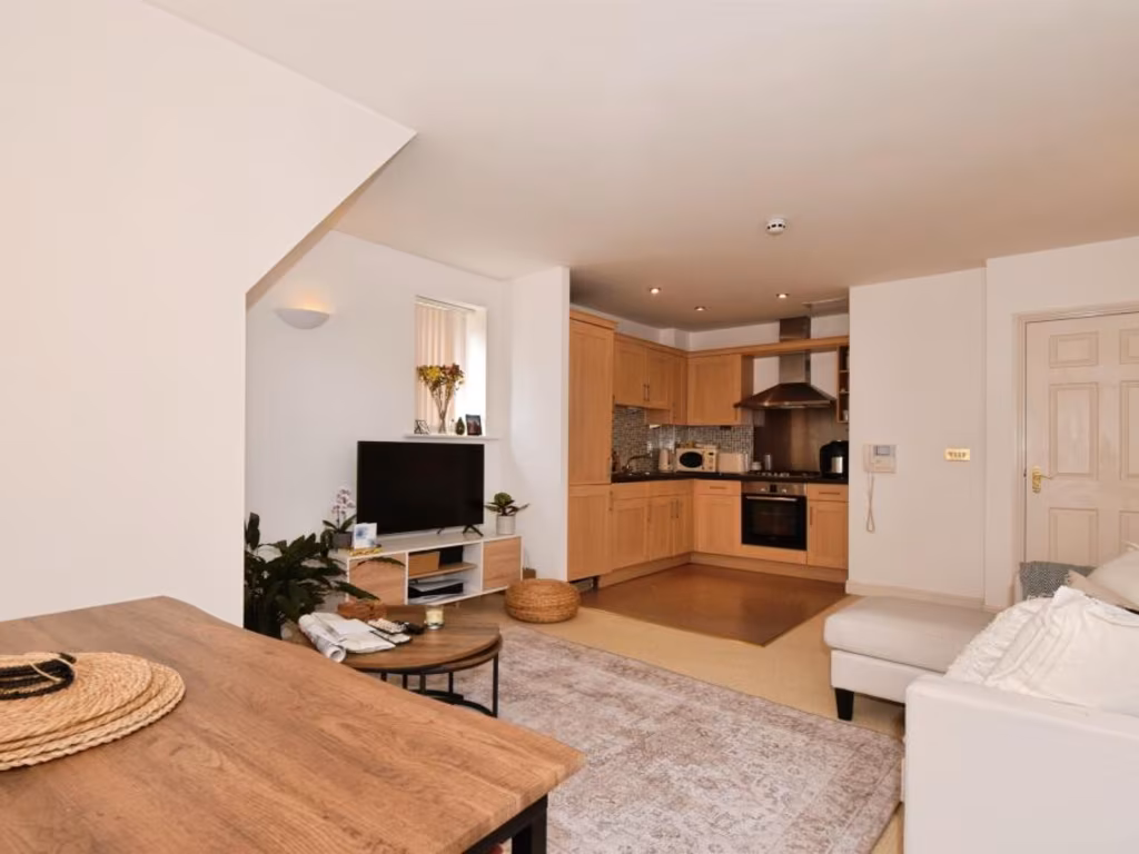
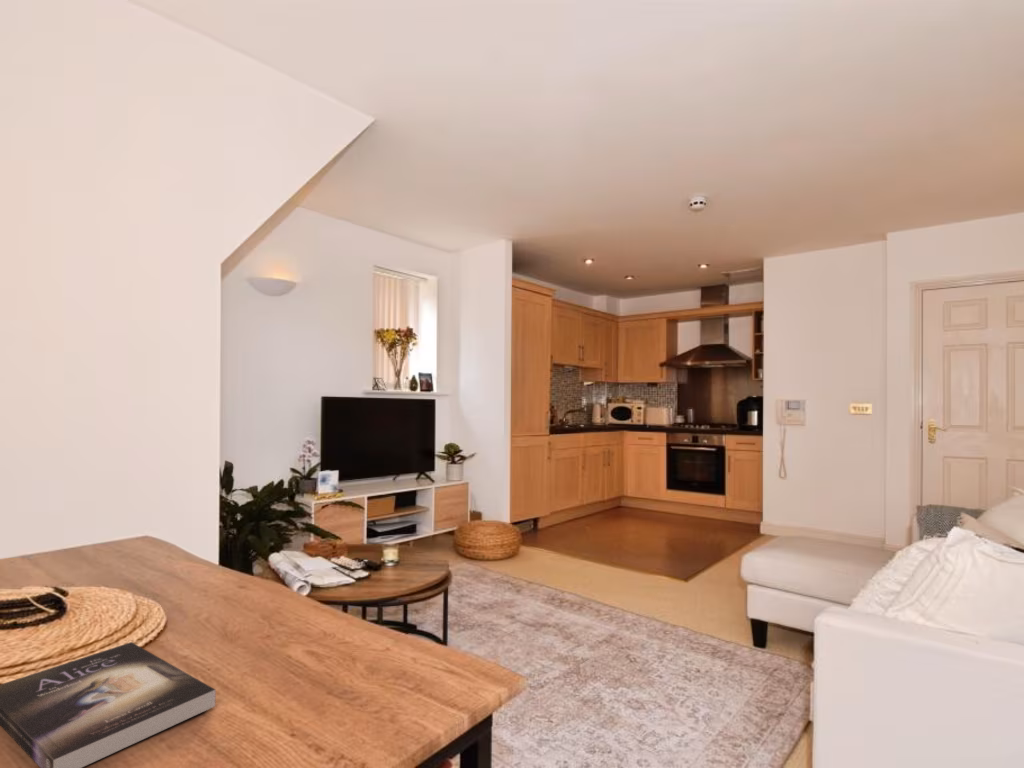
+ book [0,641,217,768]
